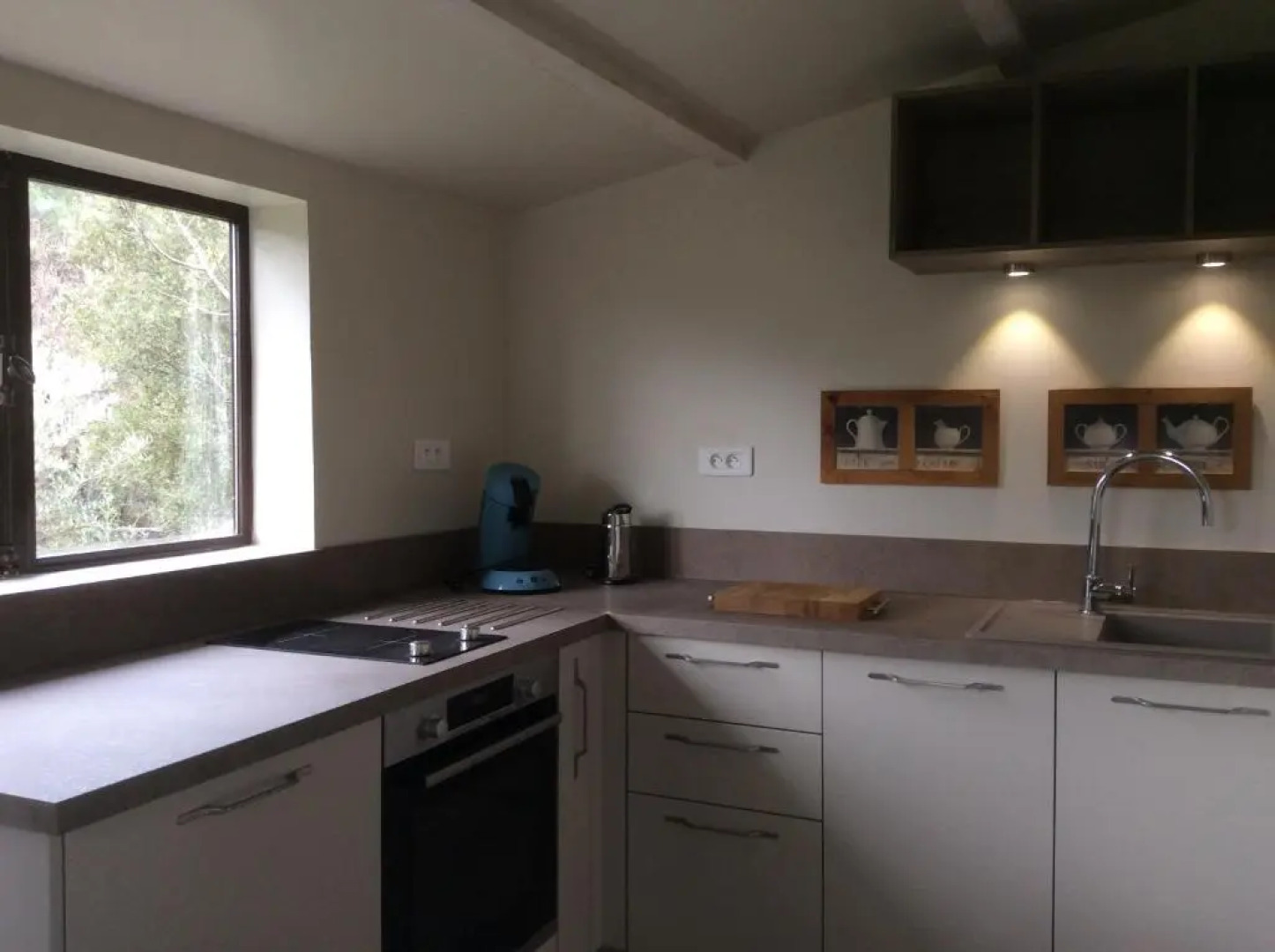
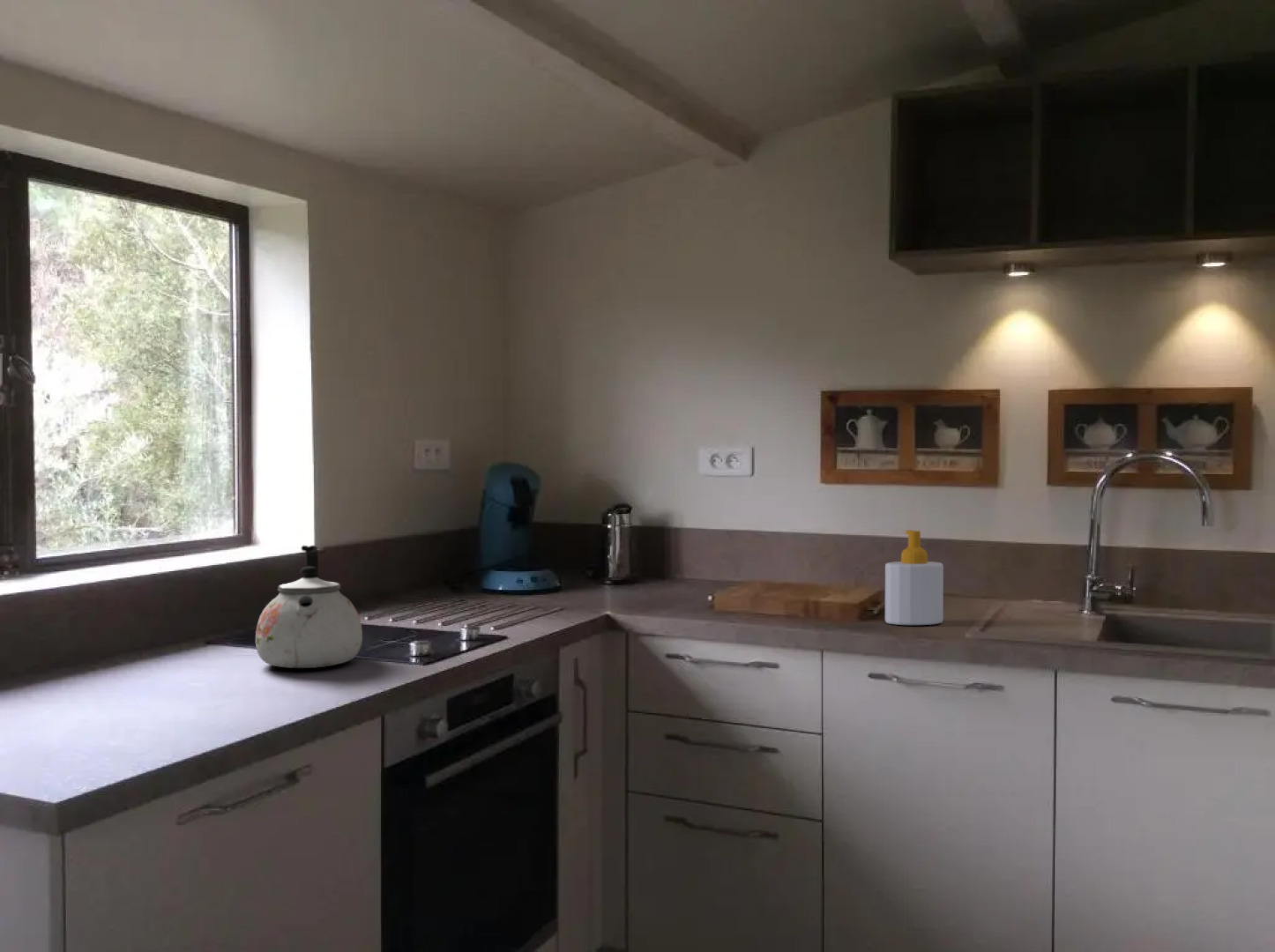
+ kettle [255,544,363,669]
+ soap bottle [884,529,944,626]
